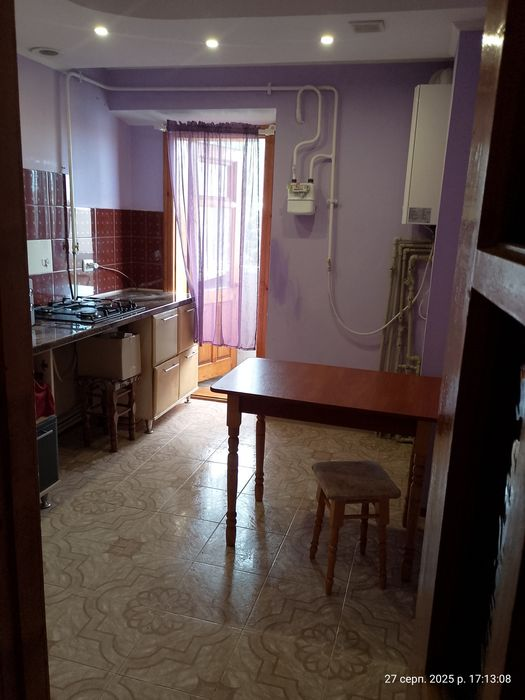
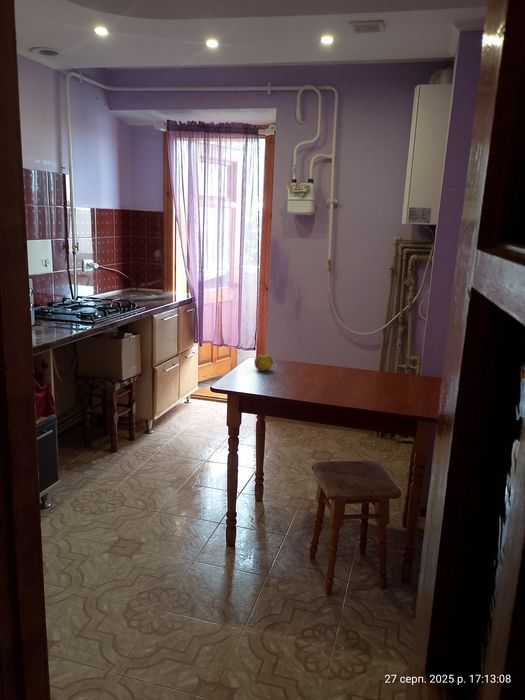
+ fruit [253,353,274,372]
